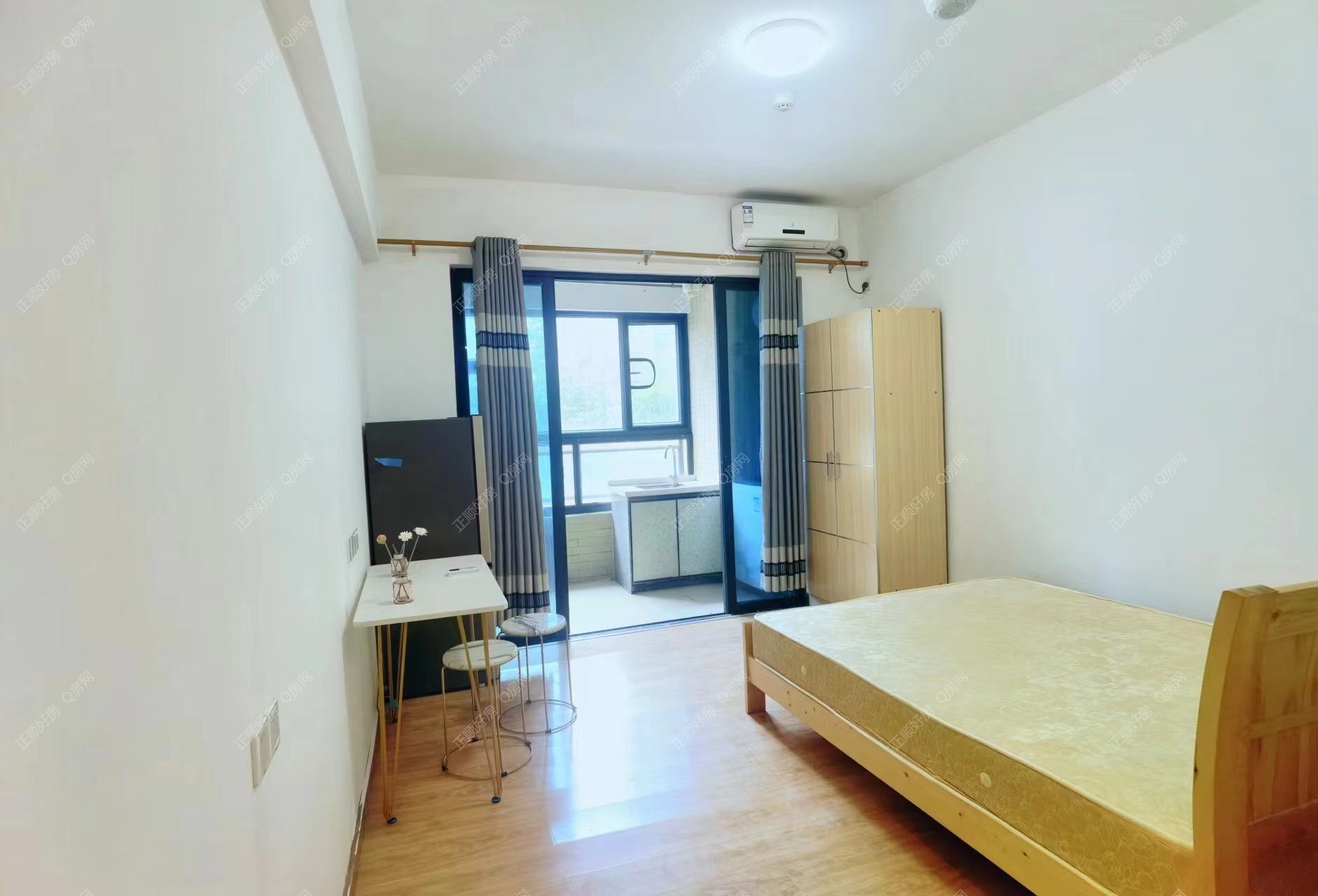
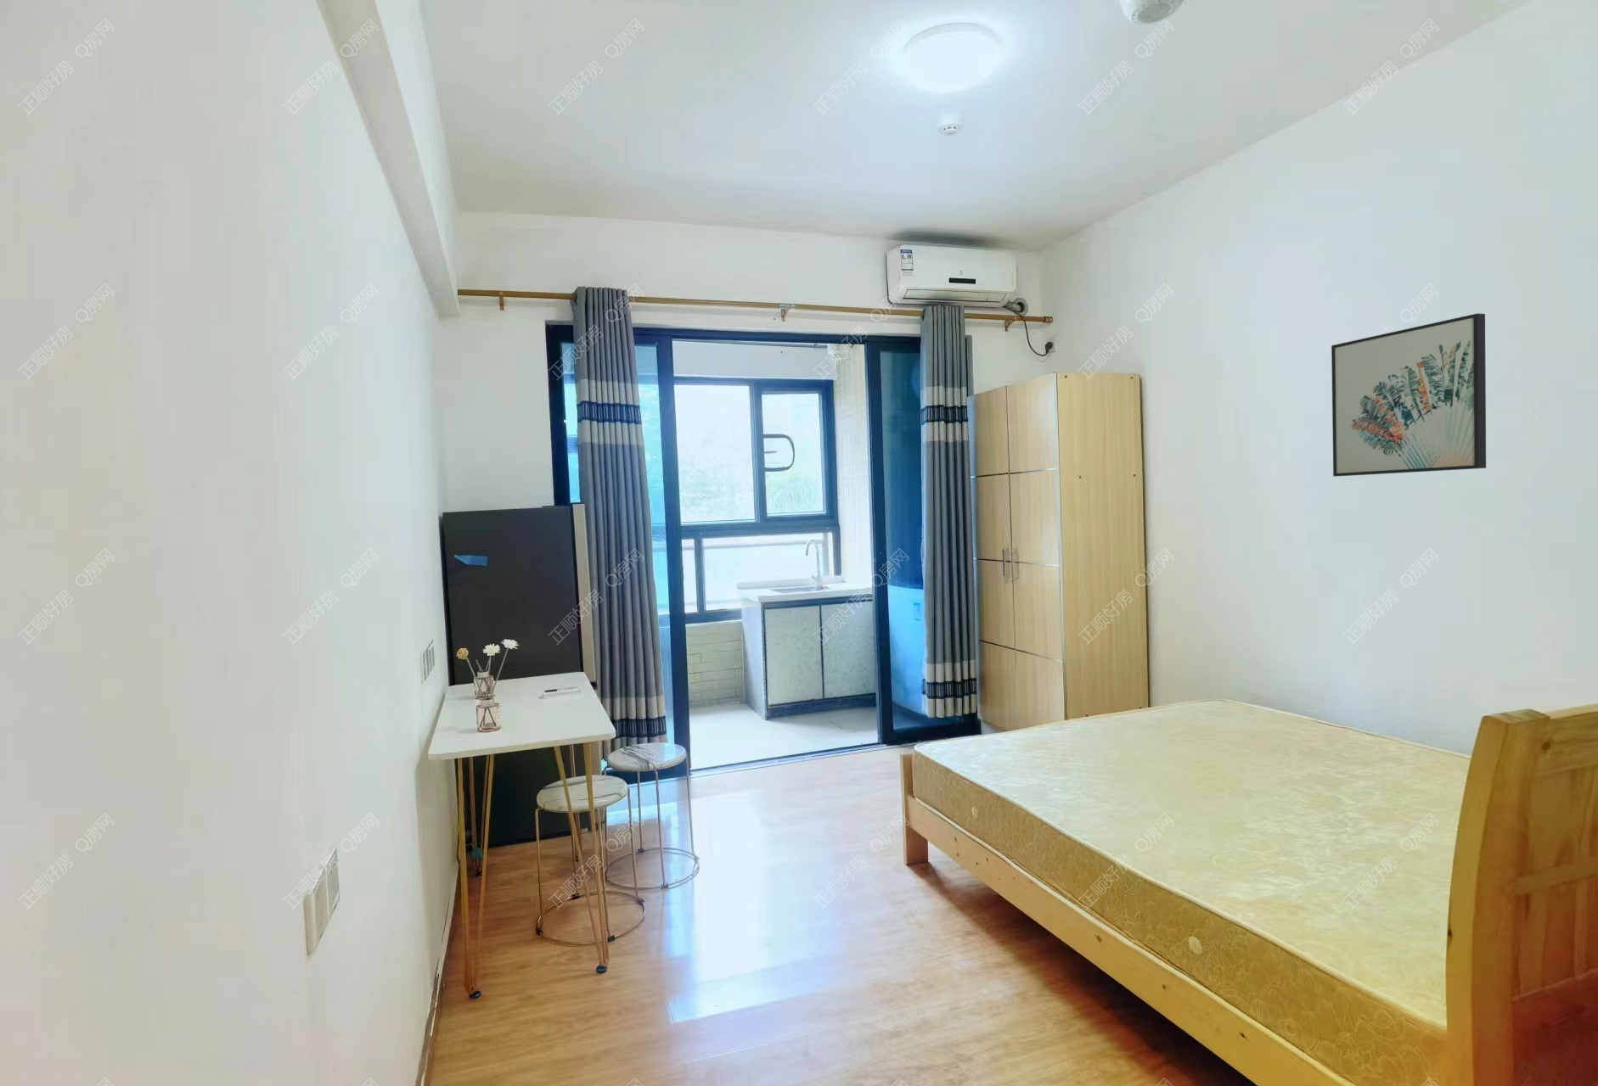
+ wall art [1330,313,1486,478]
